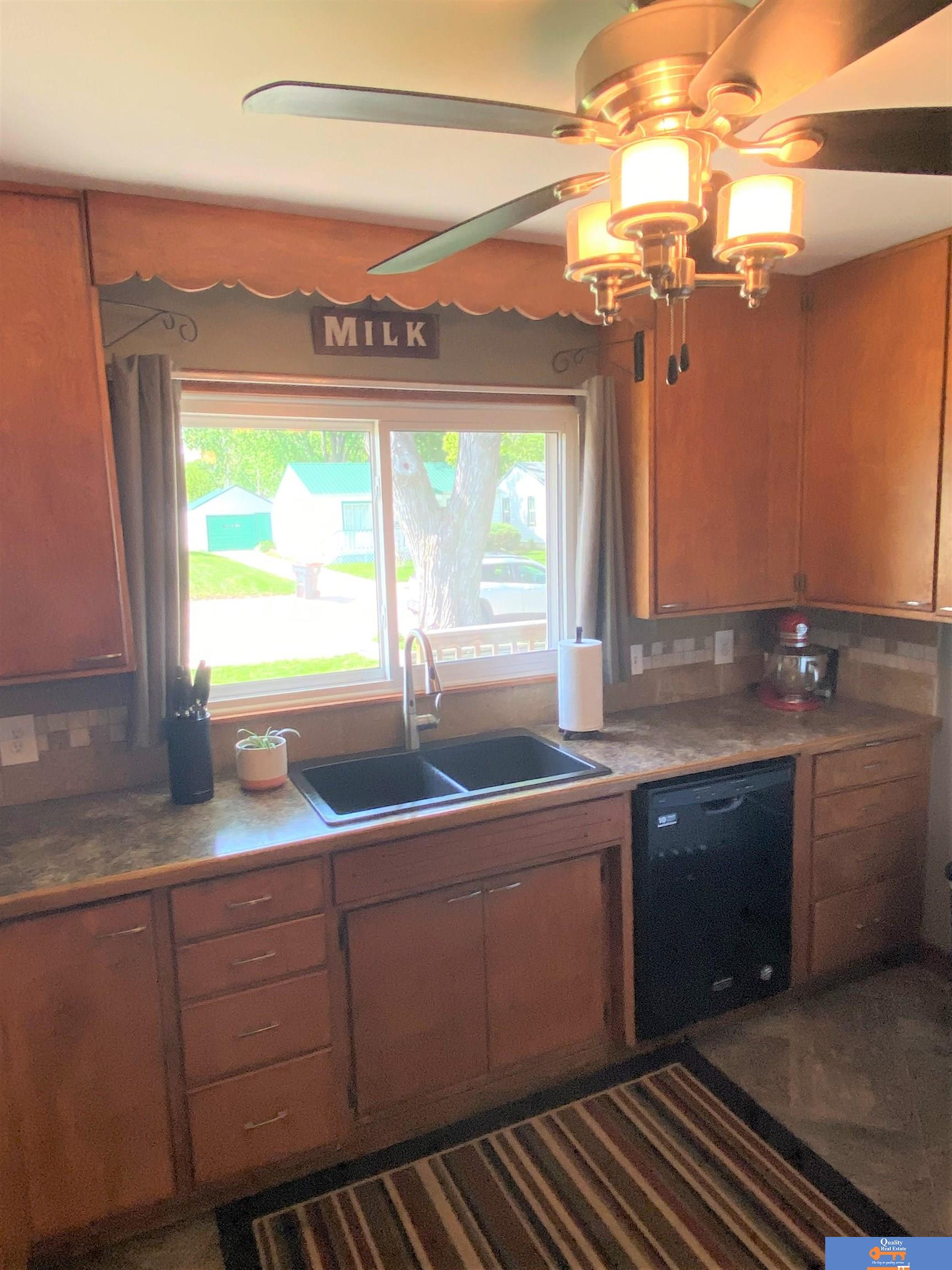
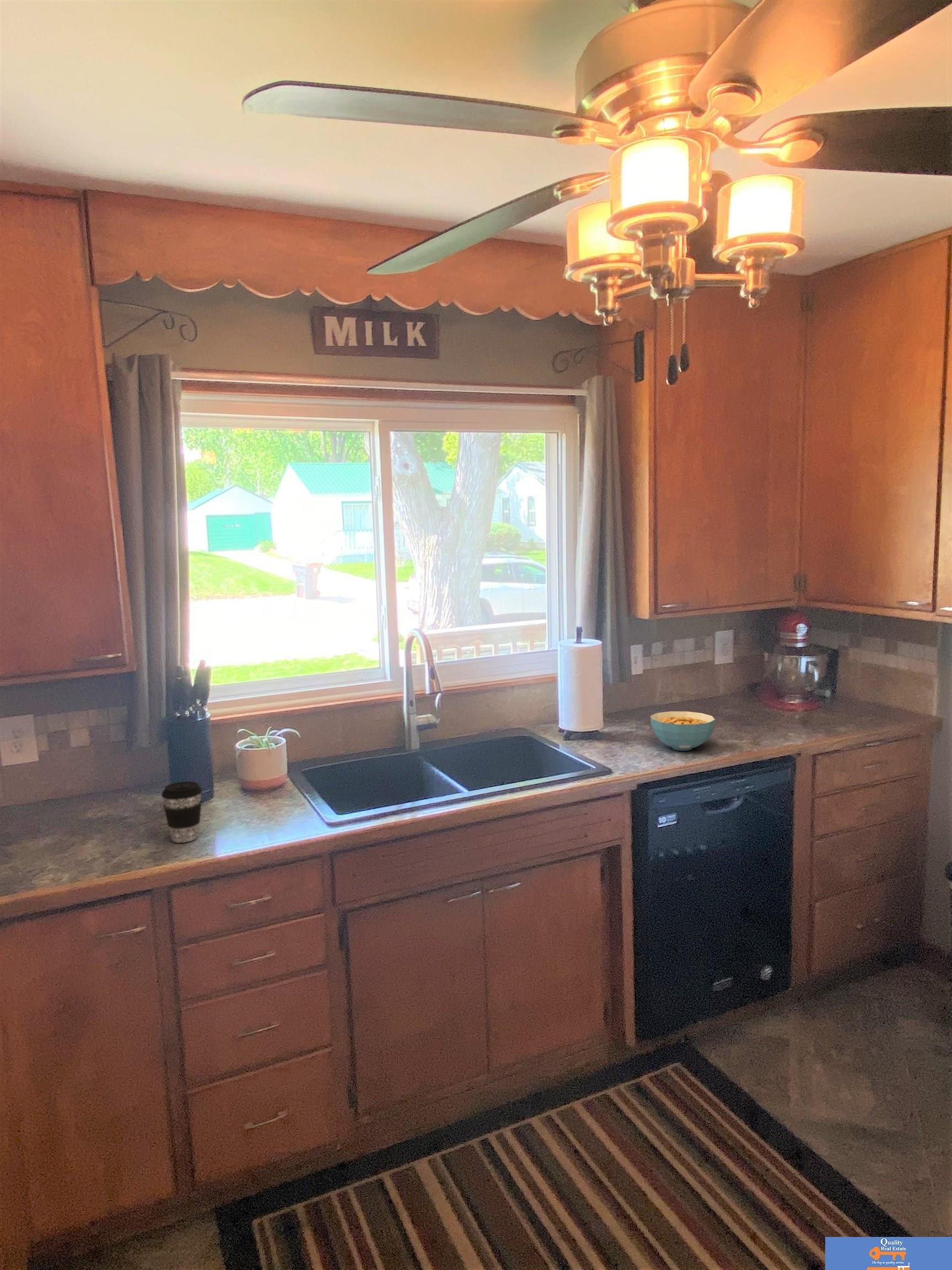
+ cereal bowl [649,711,716,751]
+ coffee cup [161,781,203,843]
